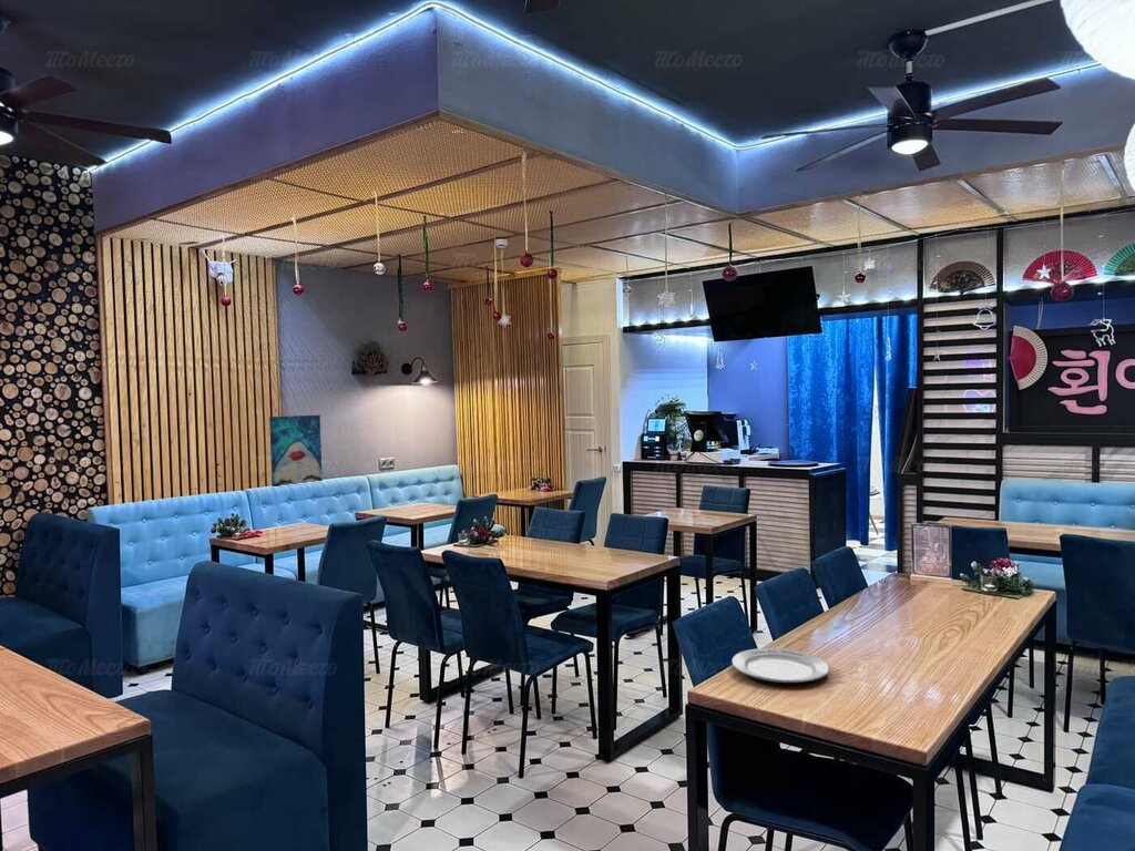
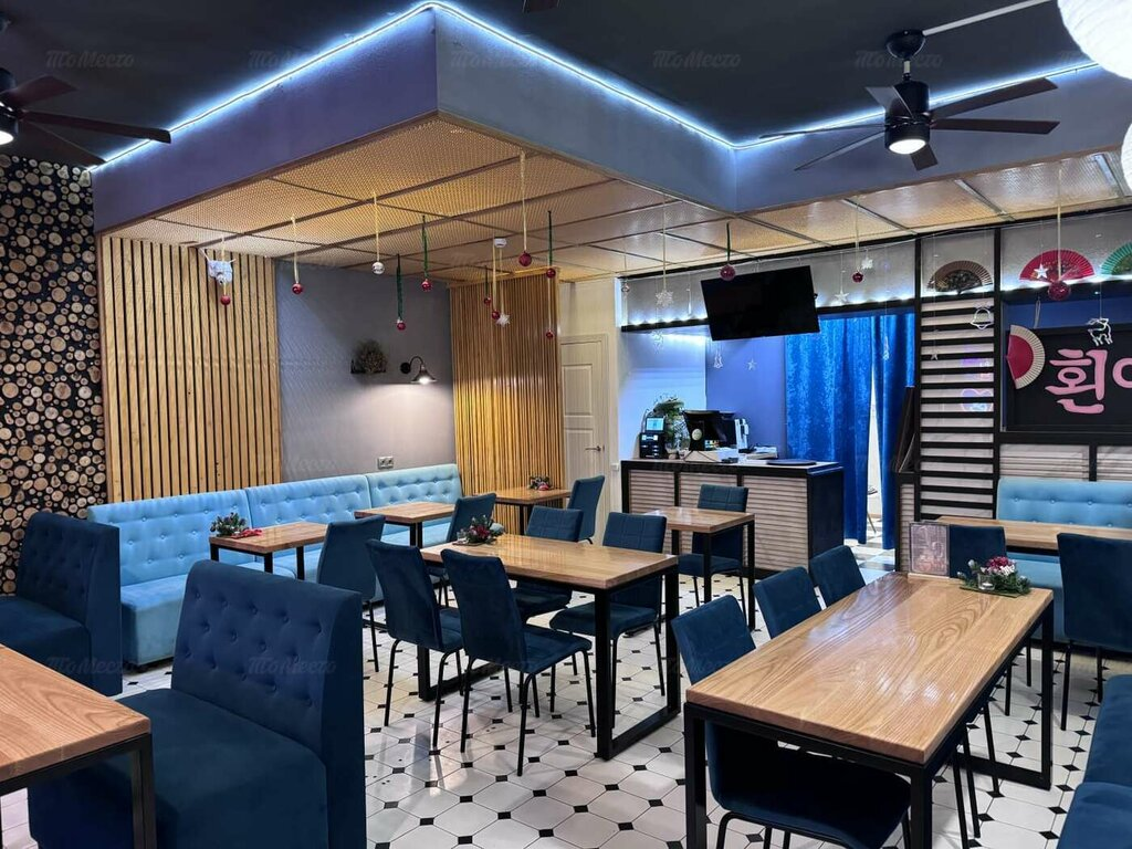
- chinaware [730,647,830,684]
- wall art [268,414,324,488]
